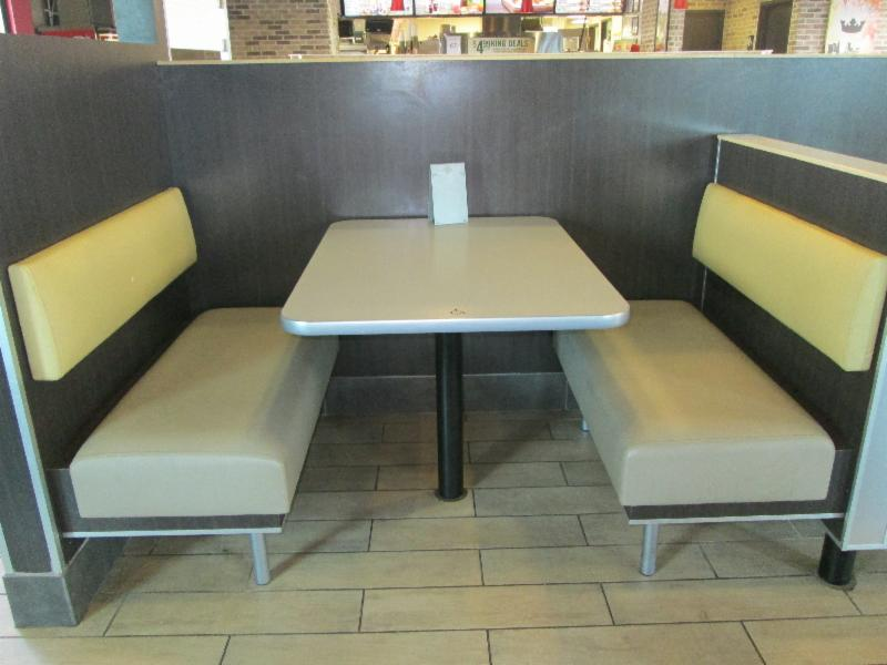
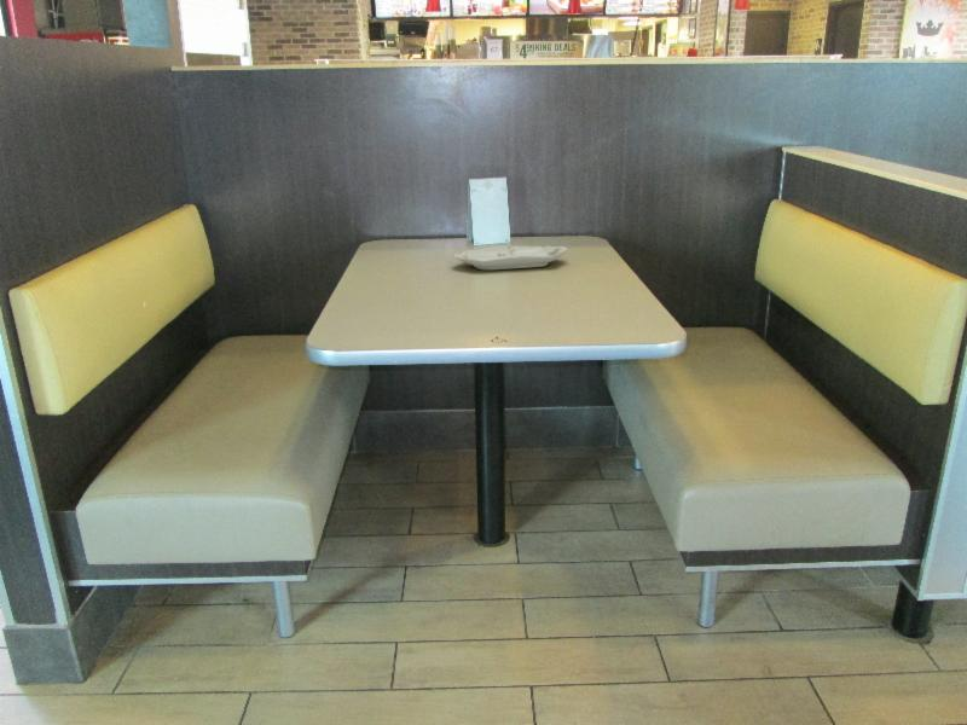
+ food tray [452,244,568,271]
